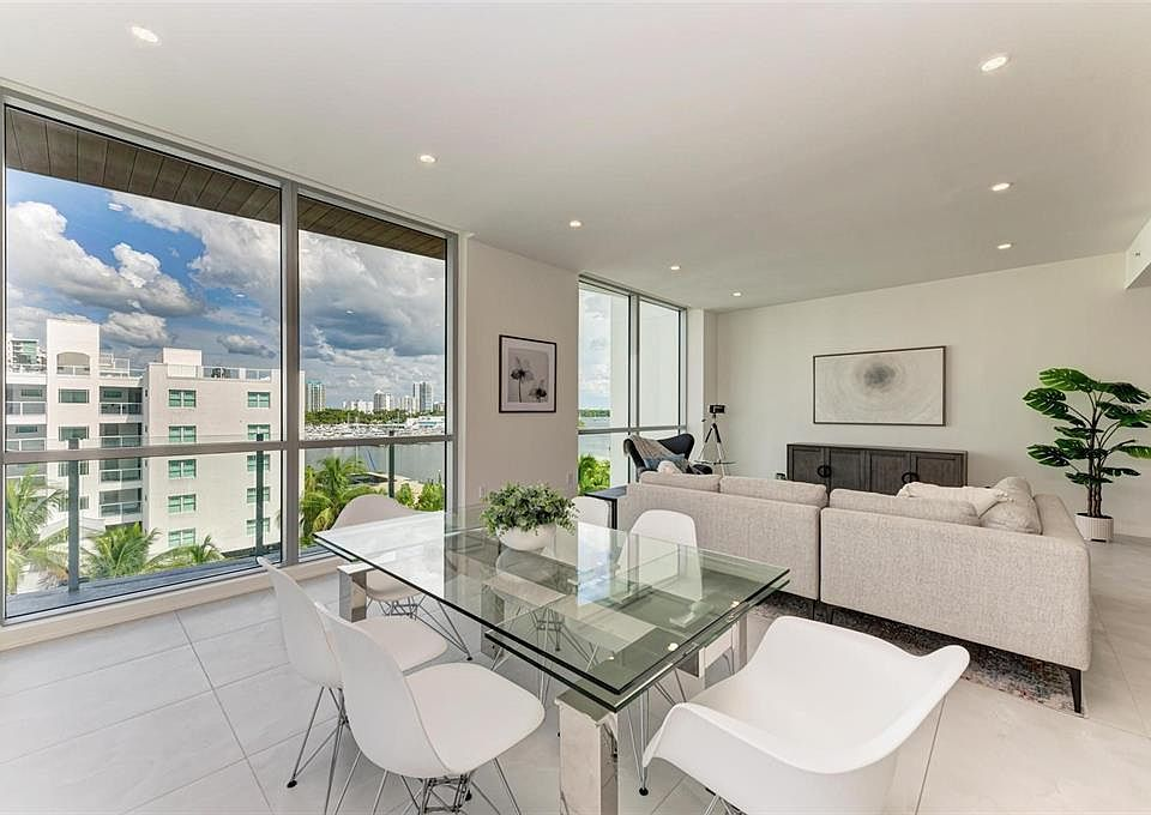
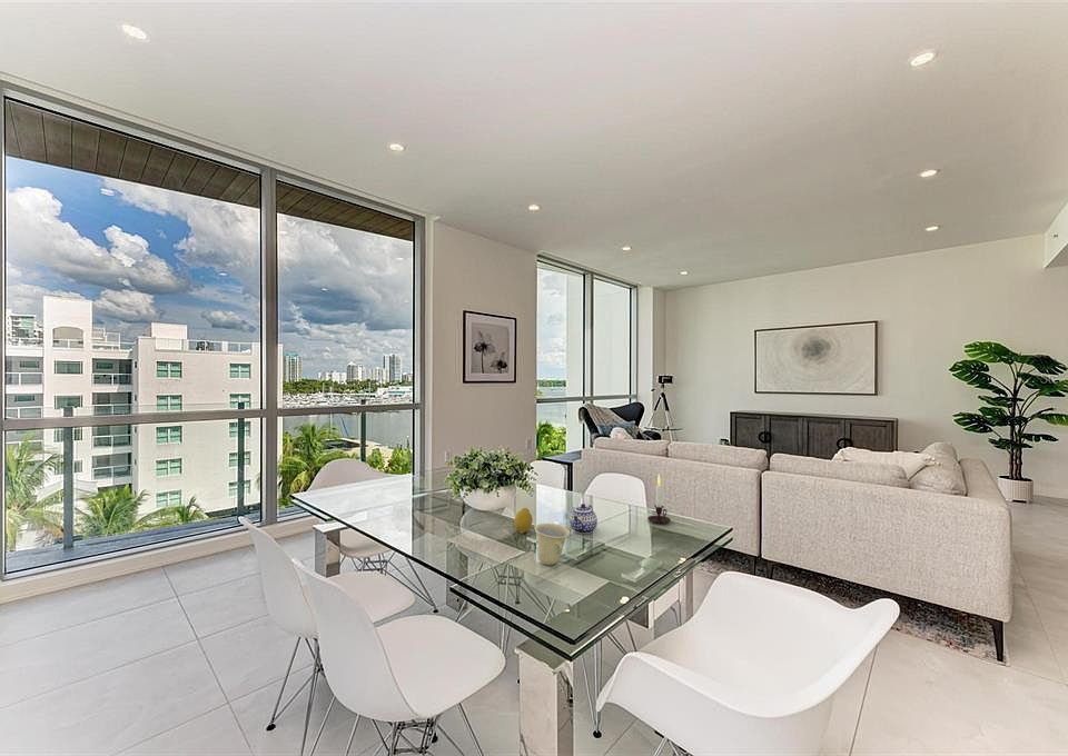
+ fruit [514,507,534,535]
+ cup [534,523,571,566]
+ candle [646,472,672,525]
+ teapot [568,503,599,535]
